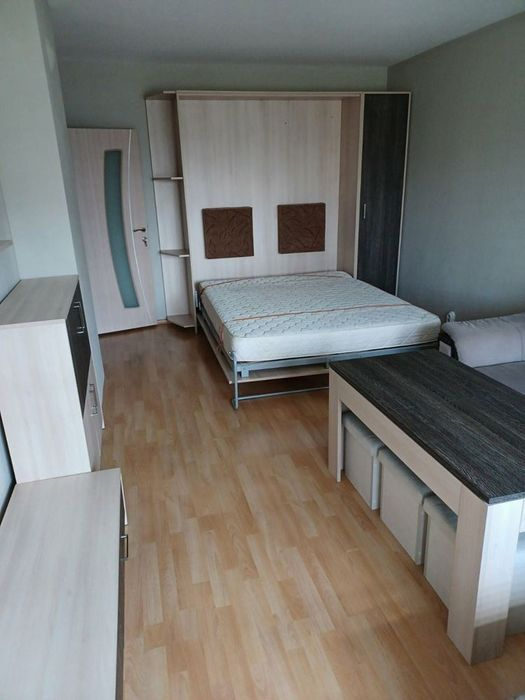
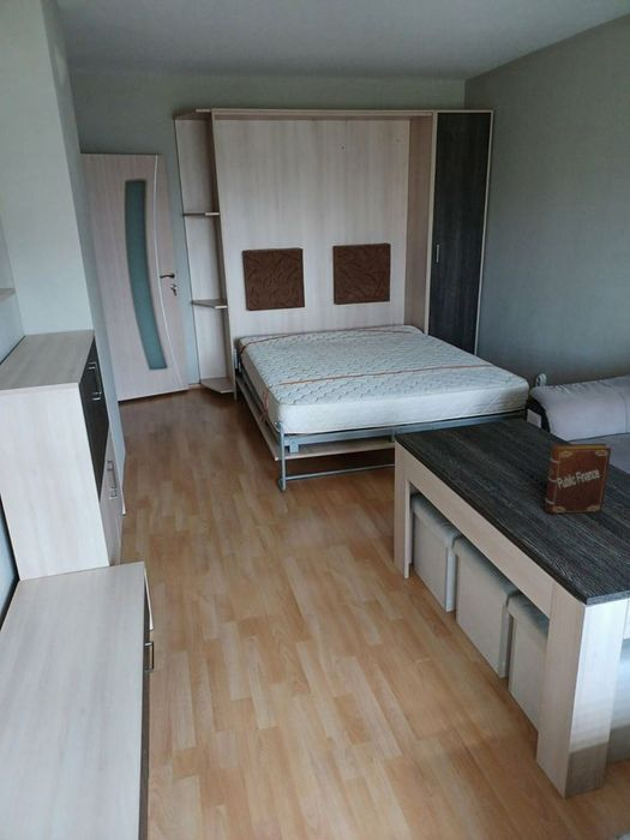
+ book [544,443,612,515]
